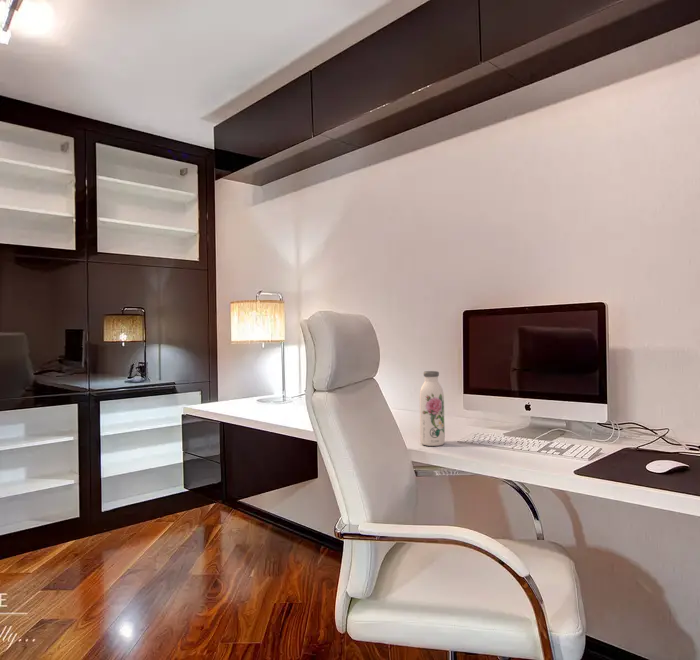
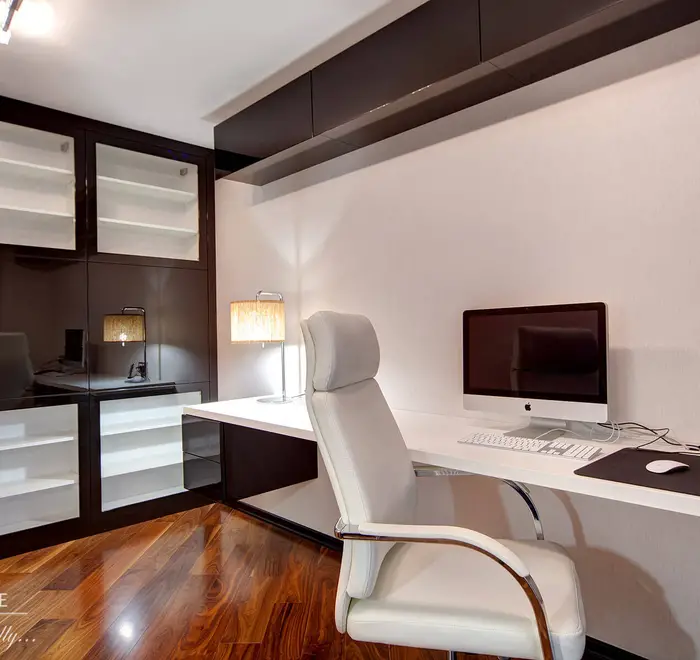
- water bottle [419,370,446,447]
